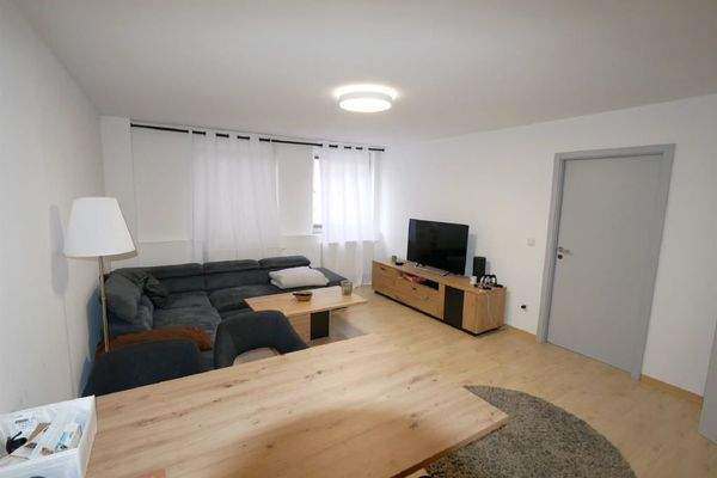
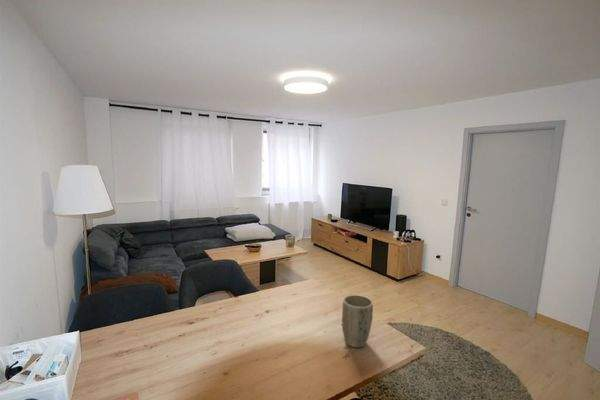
+ plant pot [341,294,374,349]
